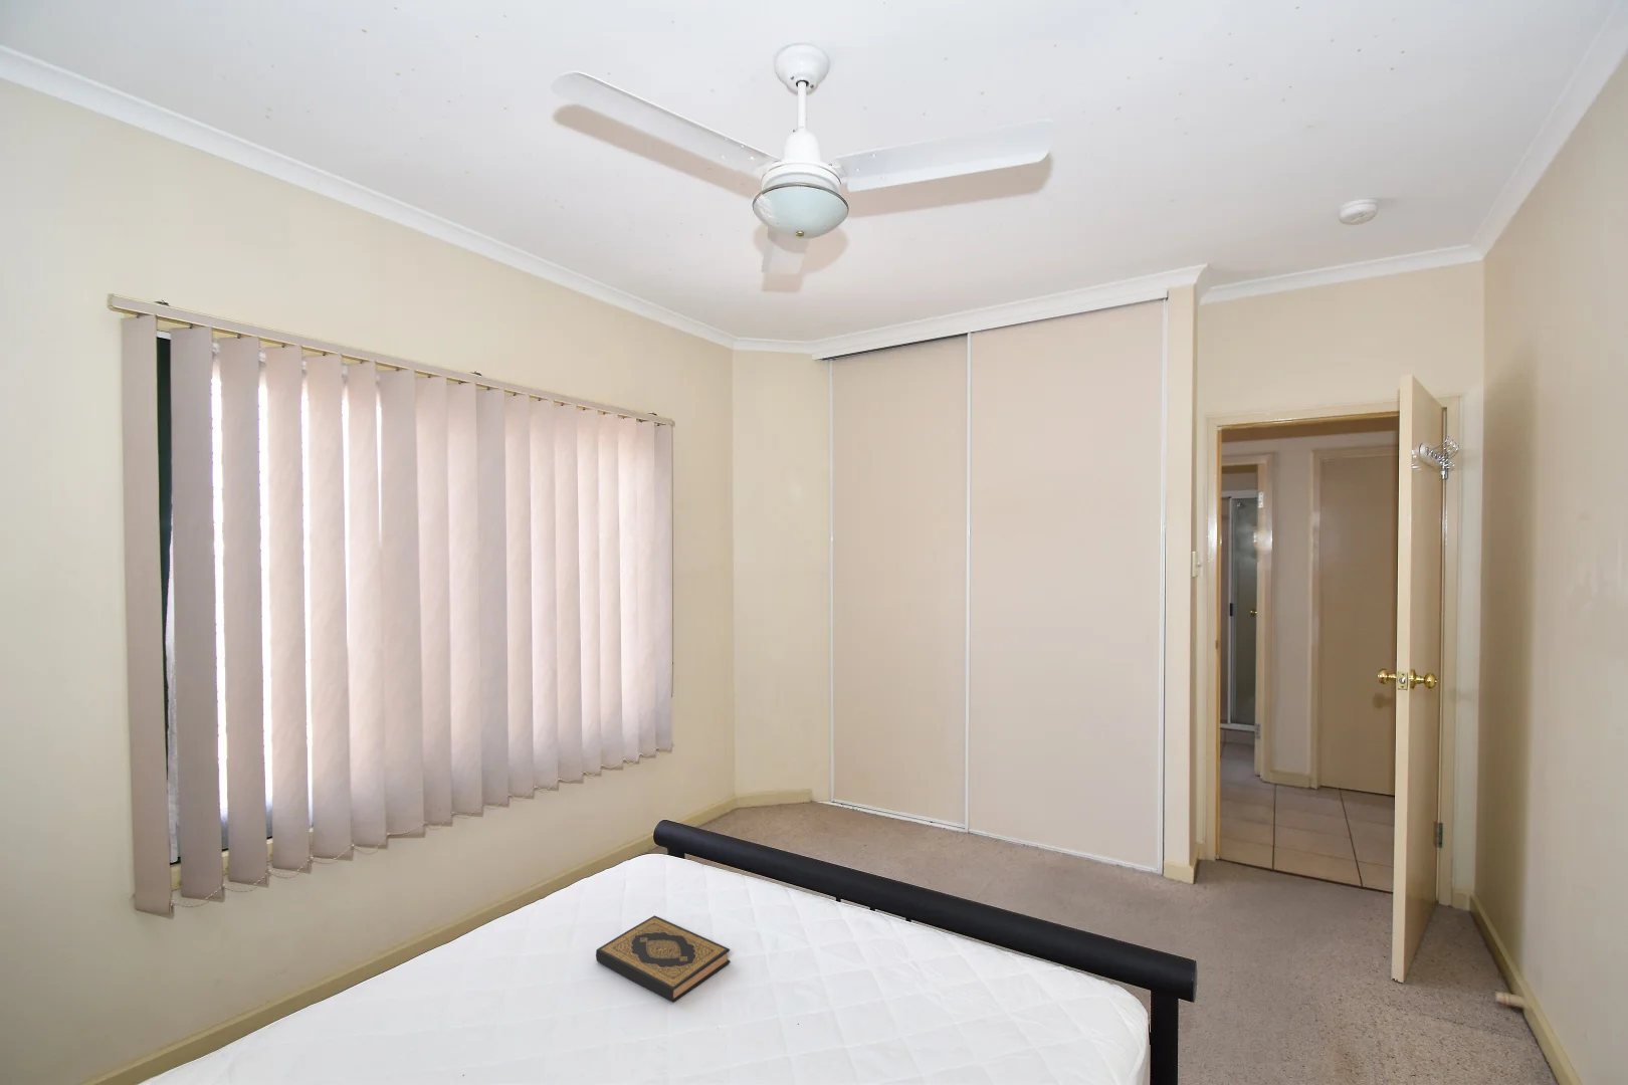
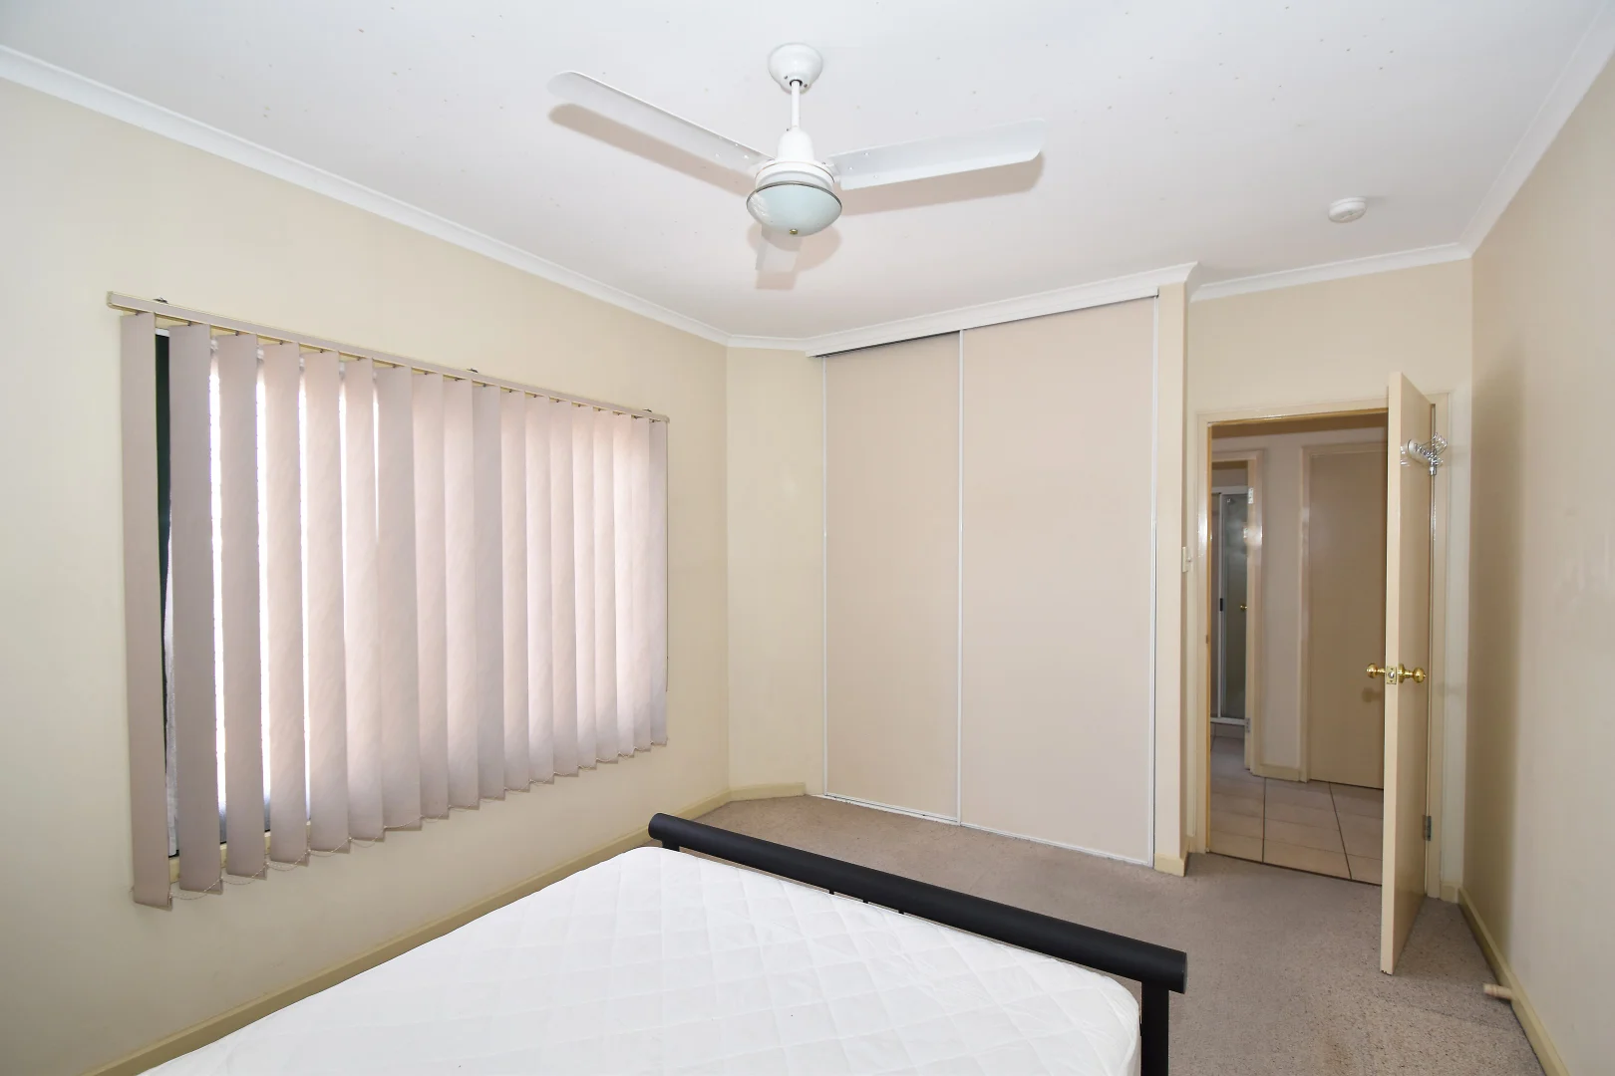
- hardback book [595,914,730,1003]
